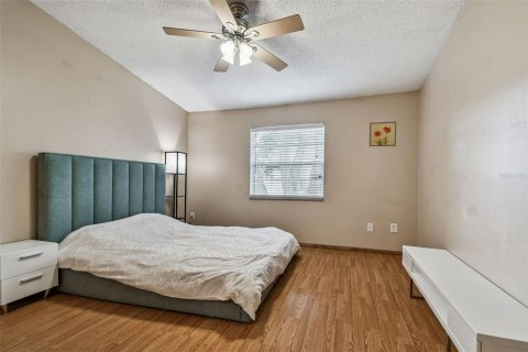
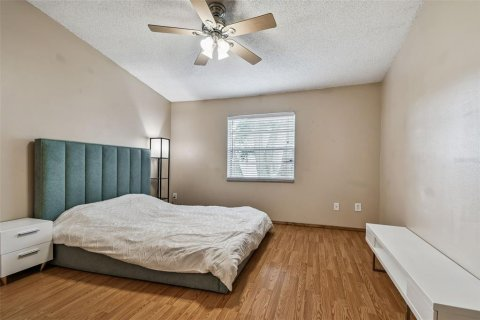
- wall art [369,121,397,147]
